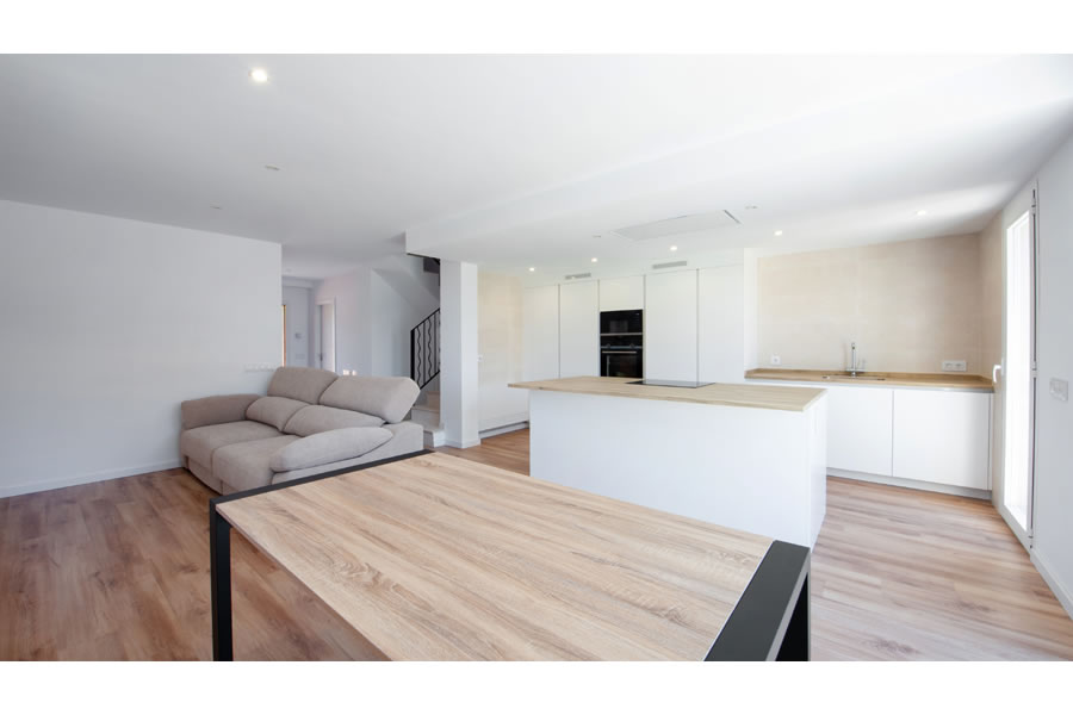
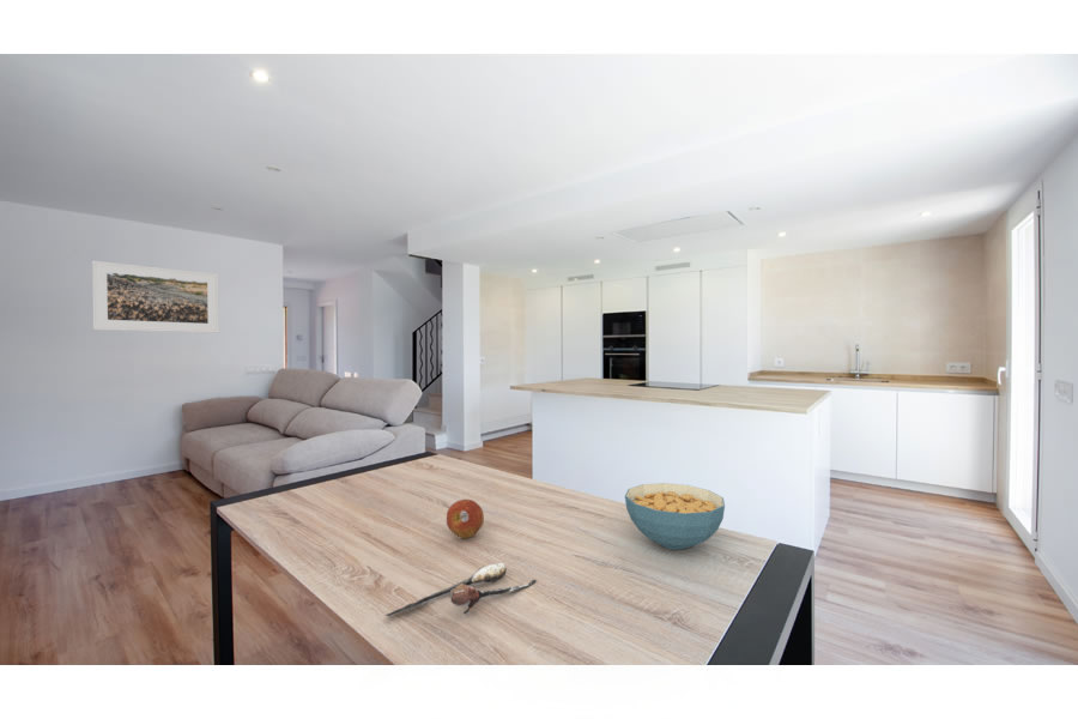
+ spoon [384,562,538,617]
+ fruit [446,499,485,539]
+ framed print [91,260,220,334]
+ cereal bowl [624,482,726,551]
